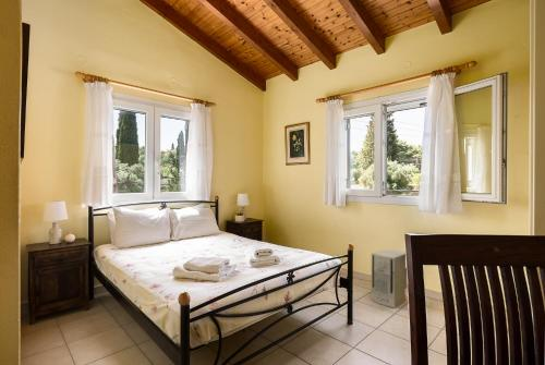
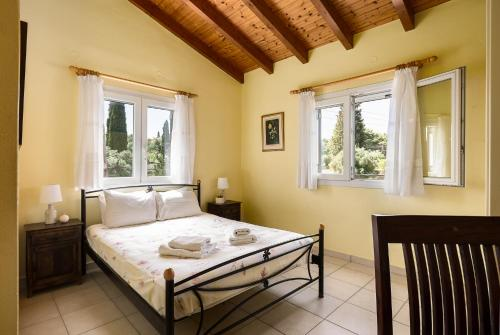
- air purifier [371,248,408,308]
